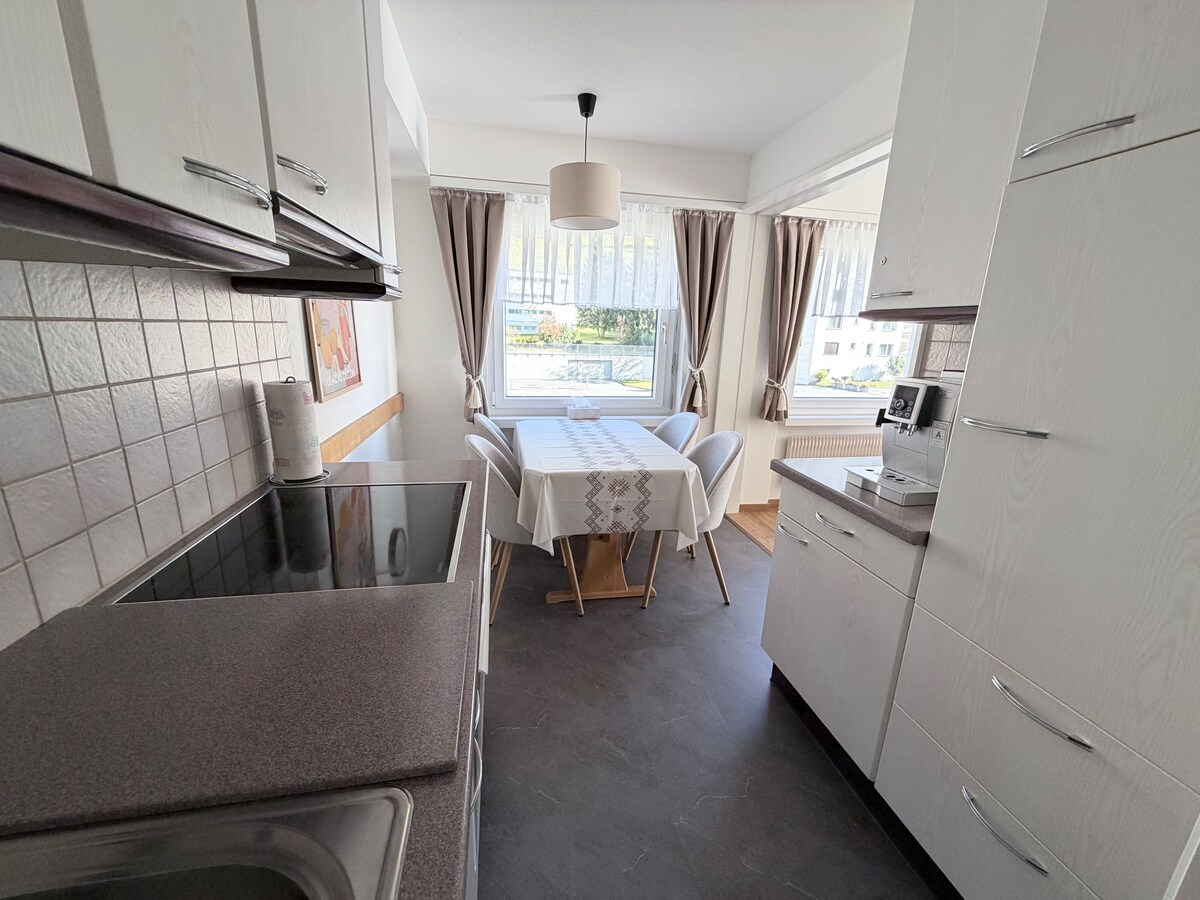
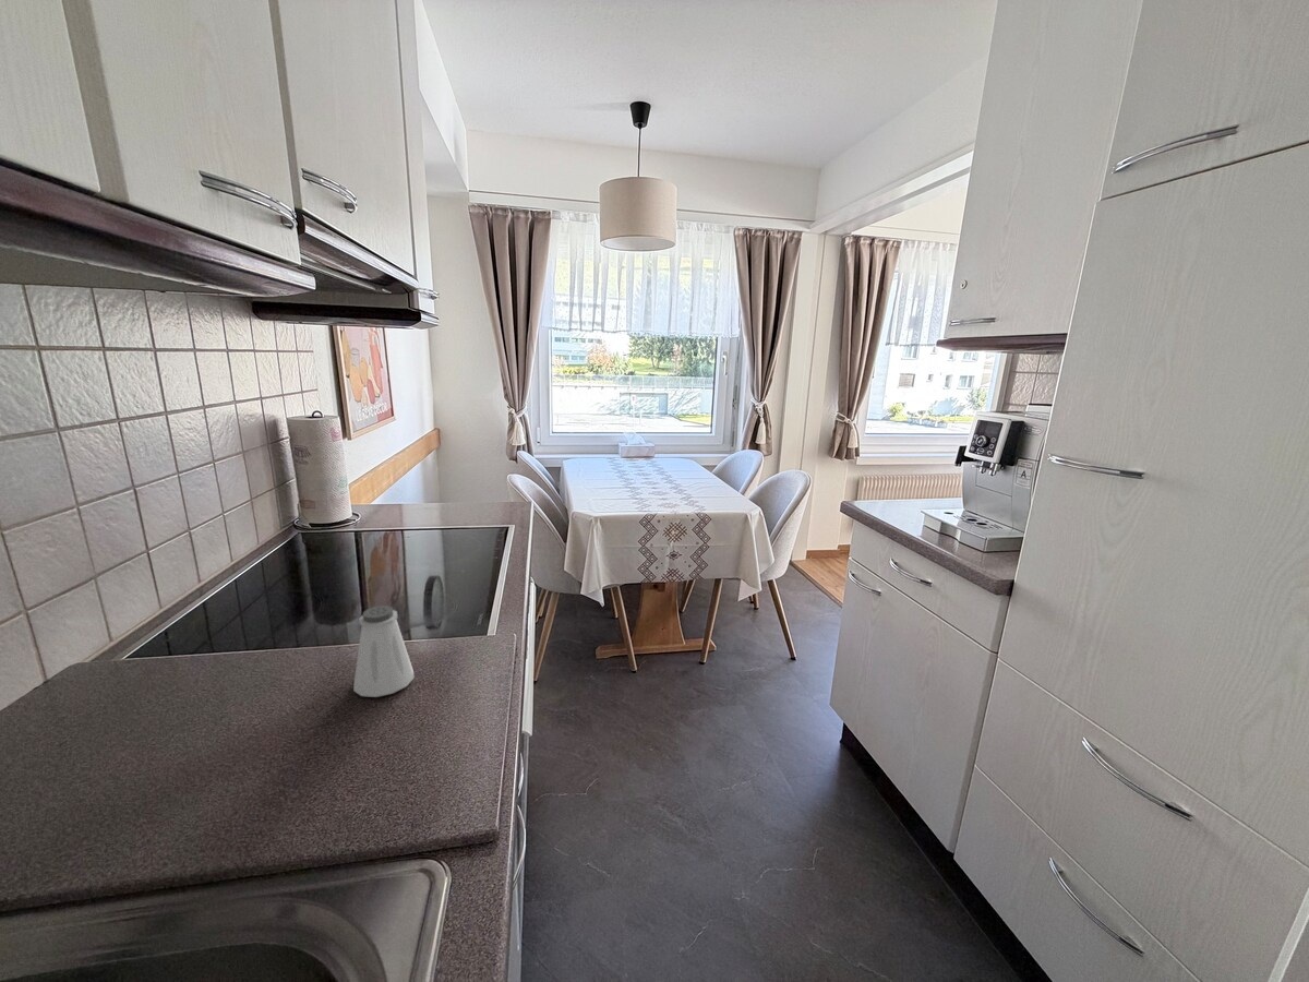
+ saltshaker [352,604,415,698]
